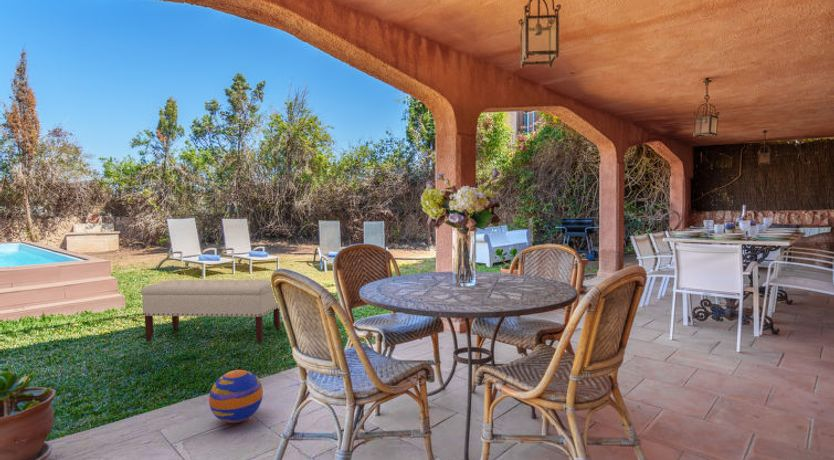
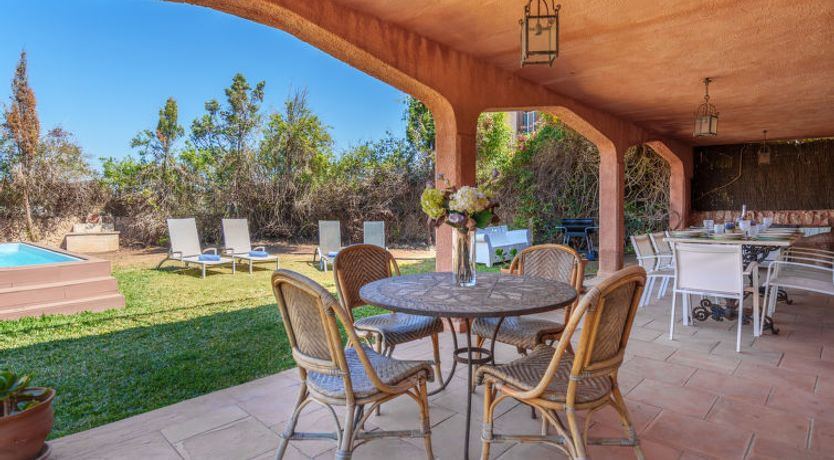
- bench [140,279,281,344]
- ball [208,369,264,424]
